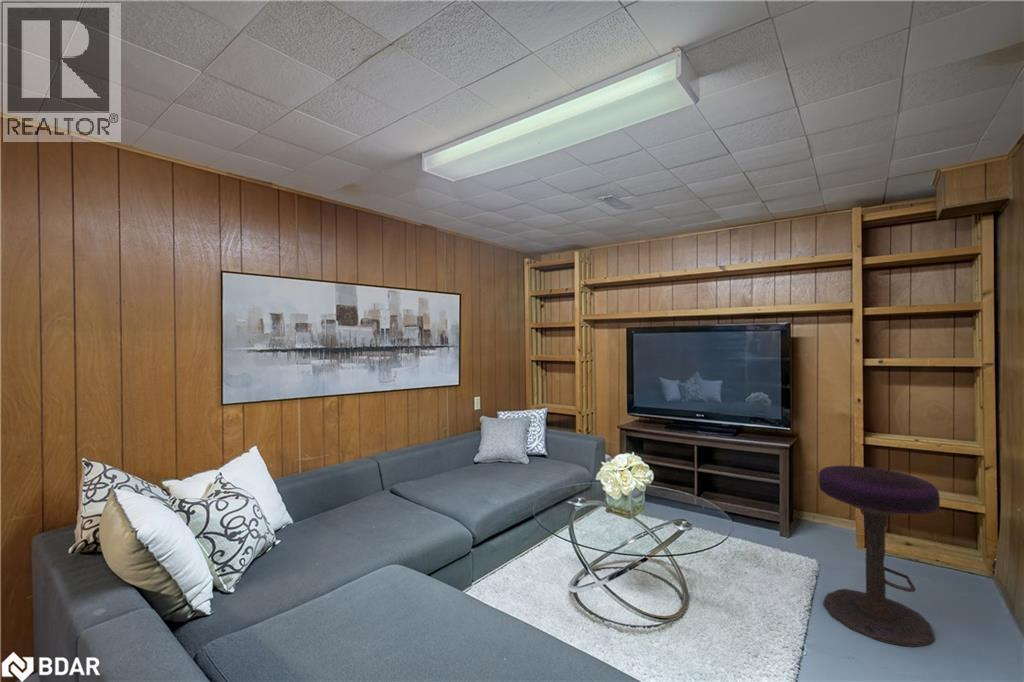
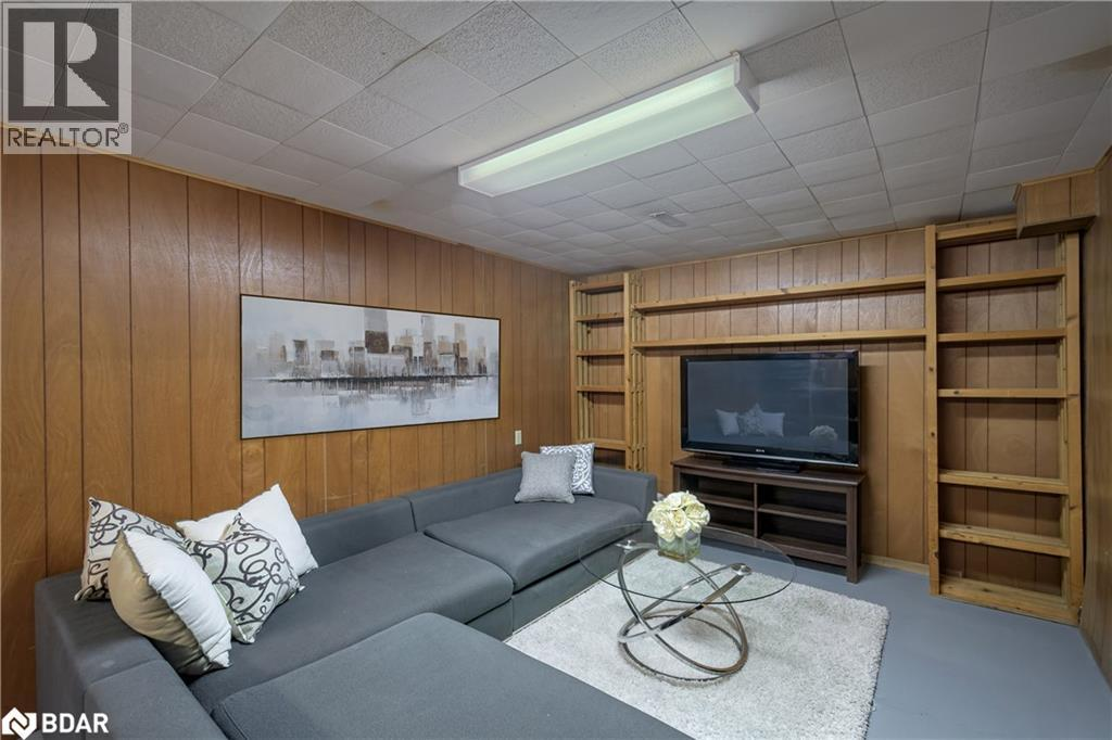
- stool [818,465,941,648]
